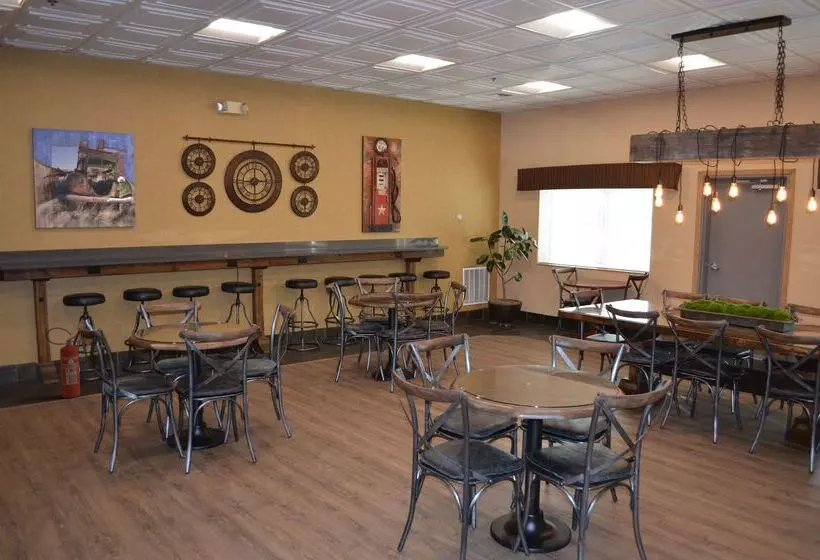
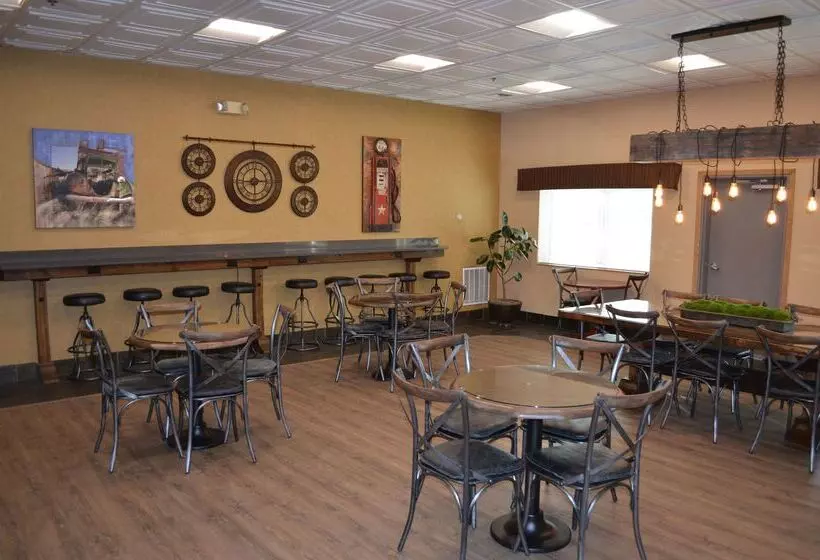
- fire extinguisher [45,327,82,399]
